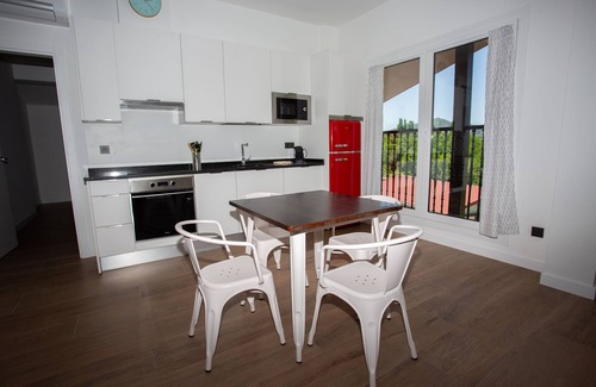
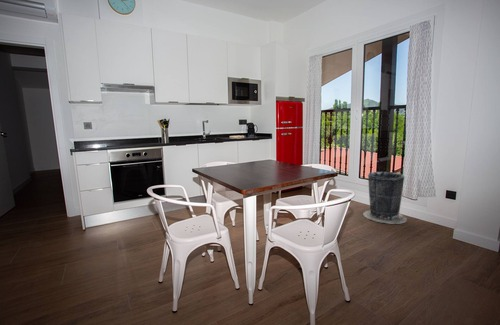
+ trash can [362,171,408,225]
